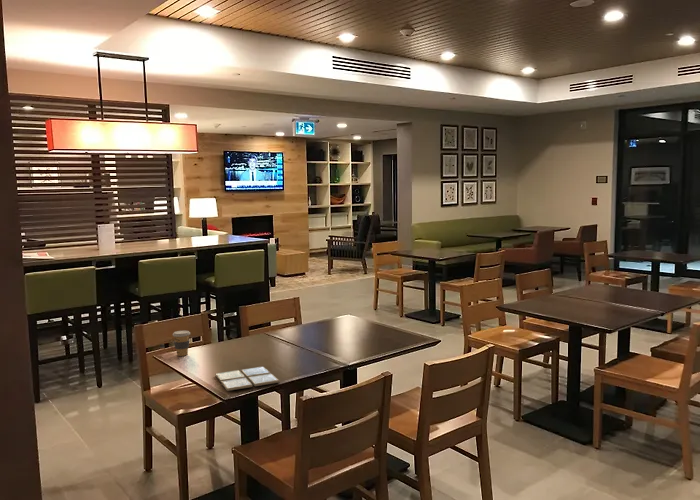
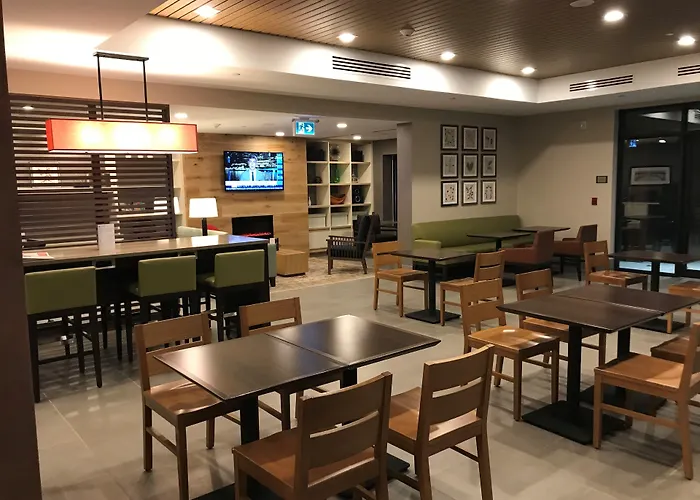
- coffee cup [172,330,191,357]
- drink coaster [214,365,280,392]
